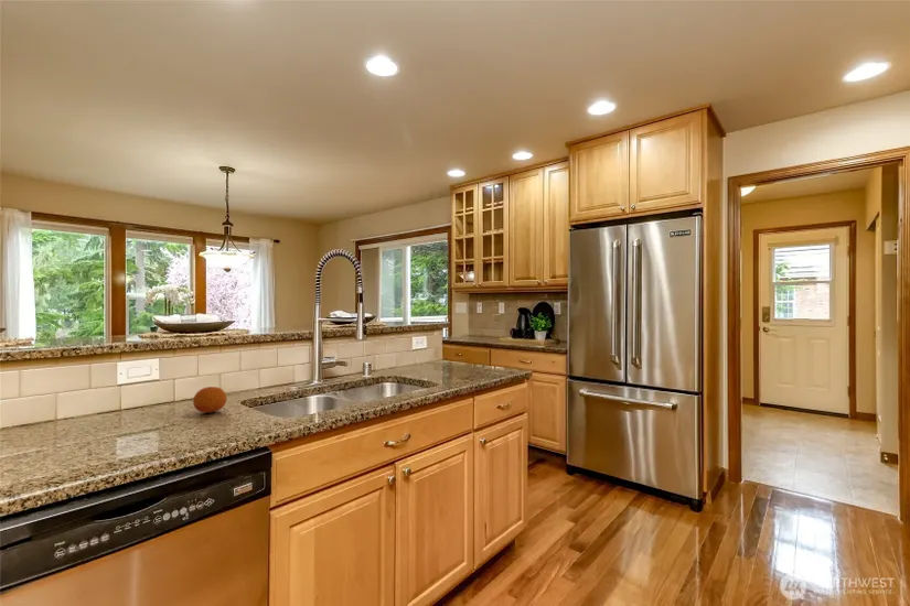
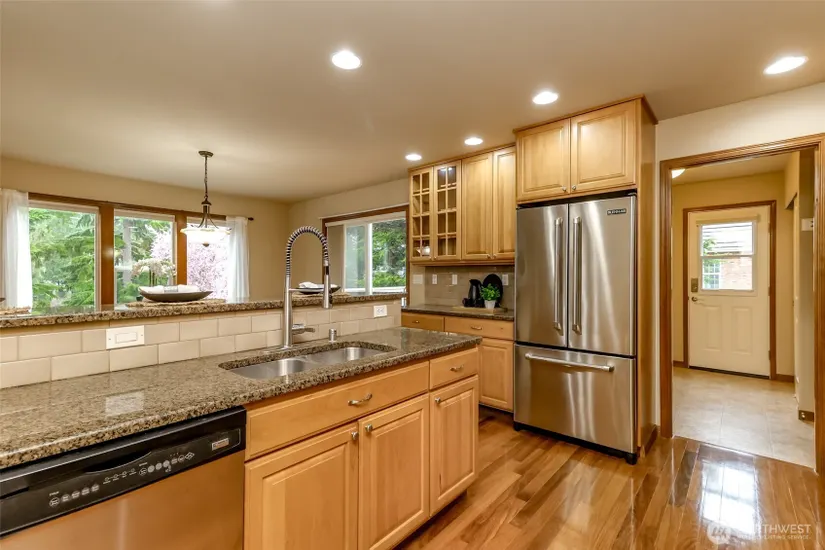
- fruit [192,386,227,414]
